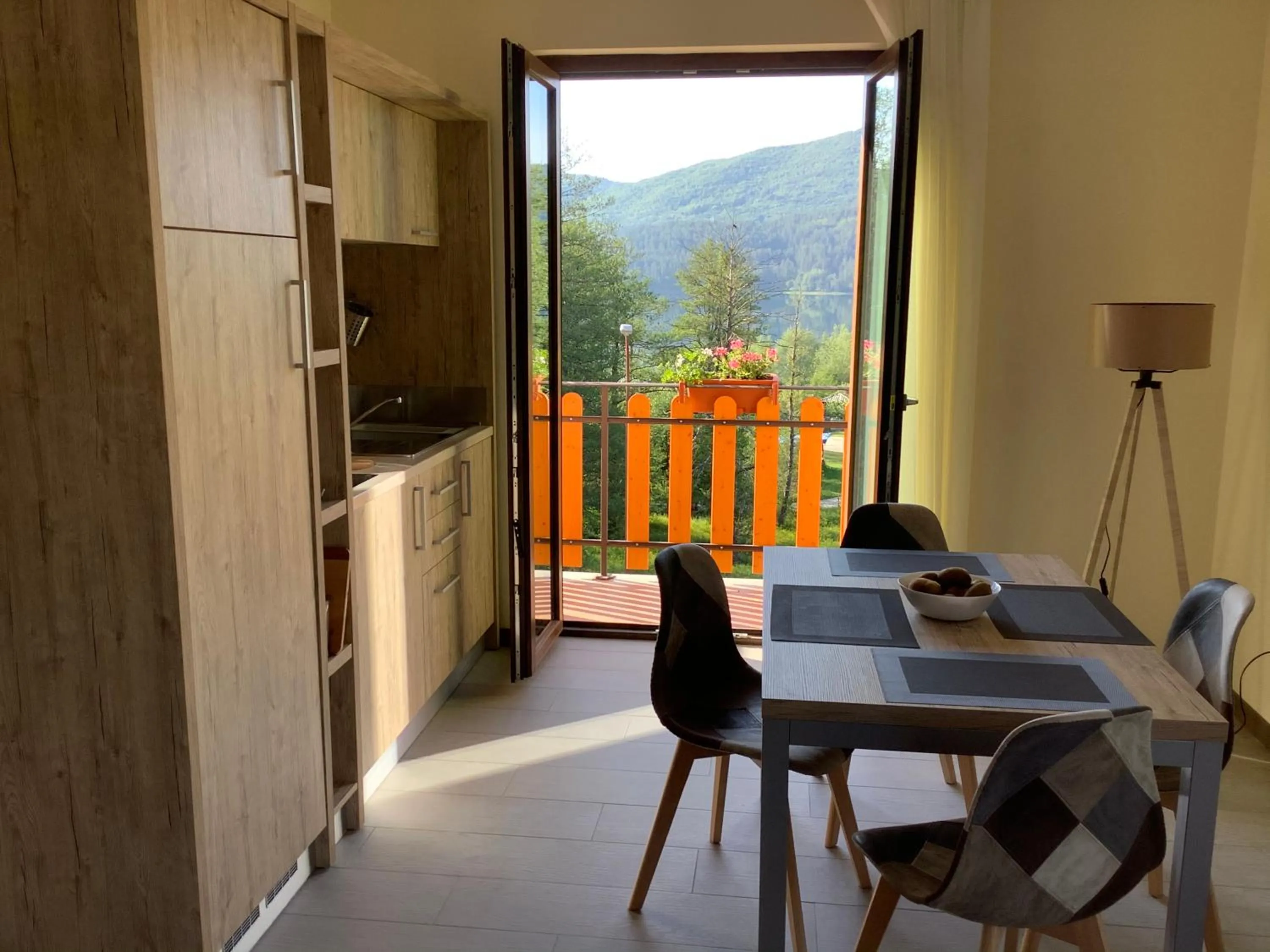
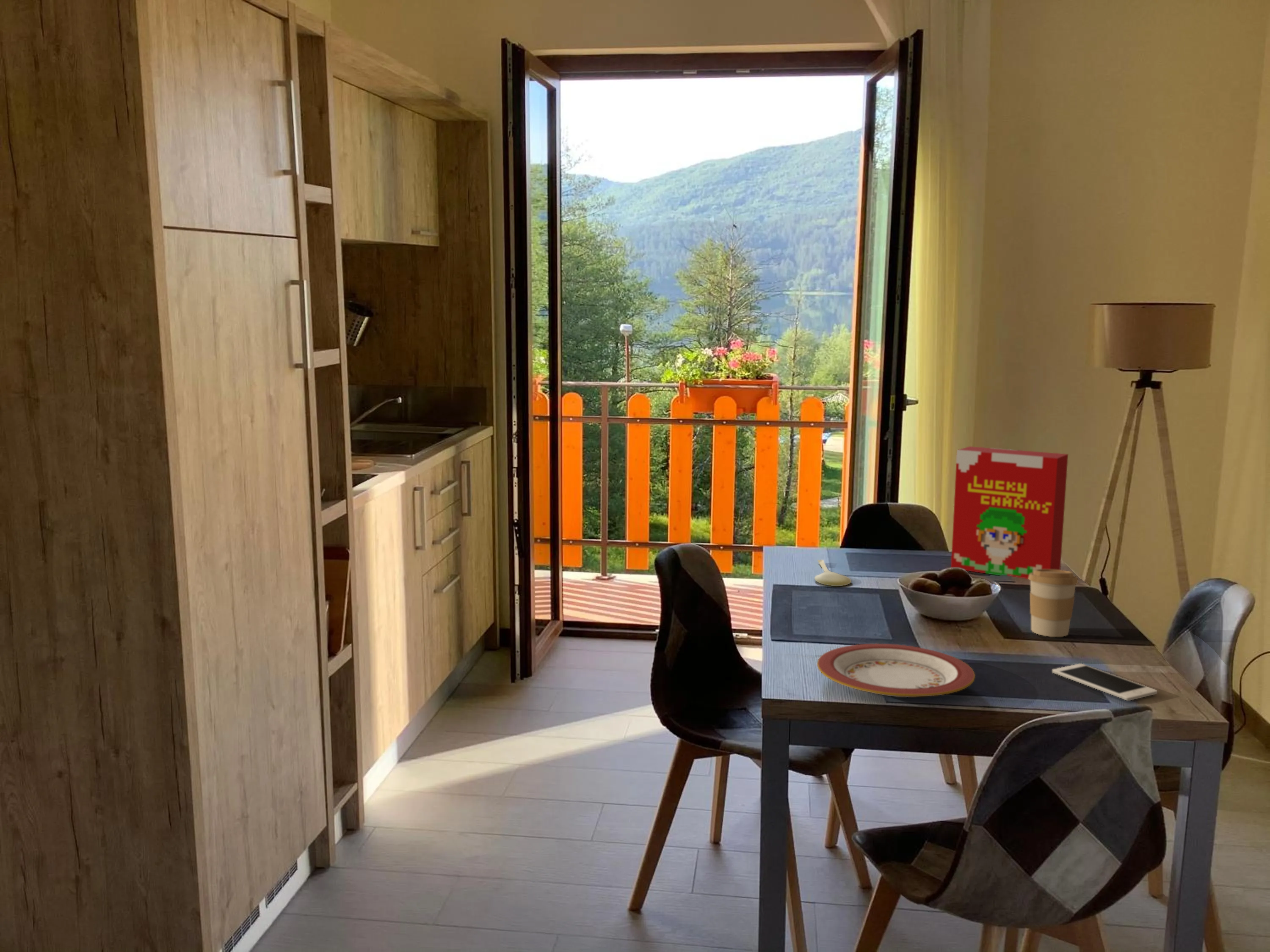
+ spoon [814,559,852,586]
+ cell phone [1052,663,1158,701]
+ plate [817,643,975,697]
+ coffee cup [1028,569,1079,637]
+ cereal box [950,446,1068,580]
